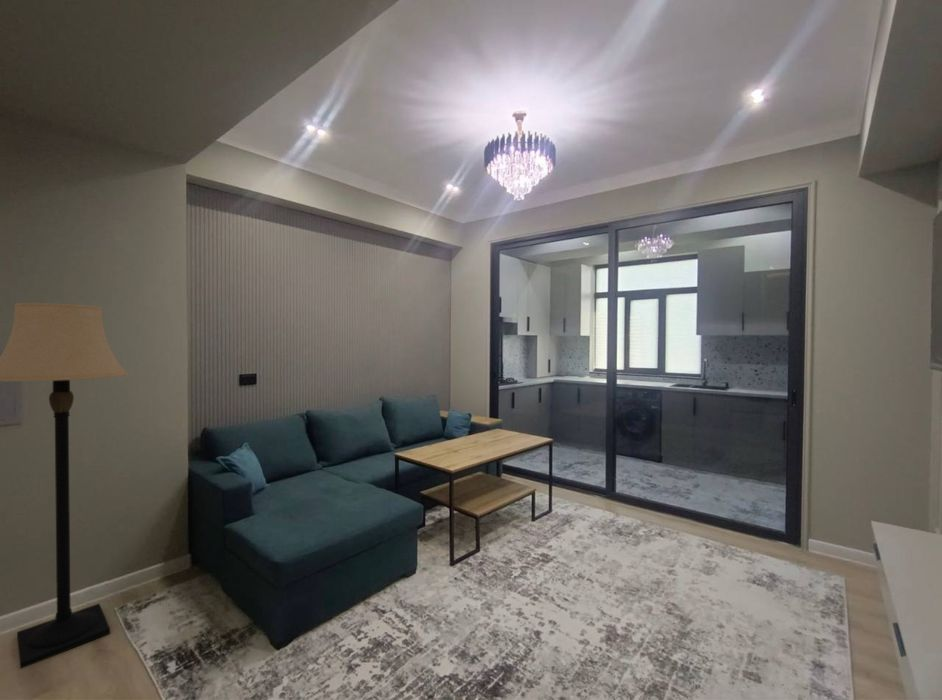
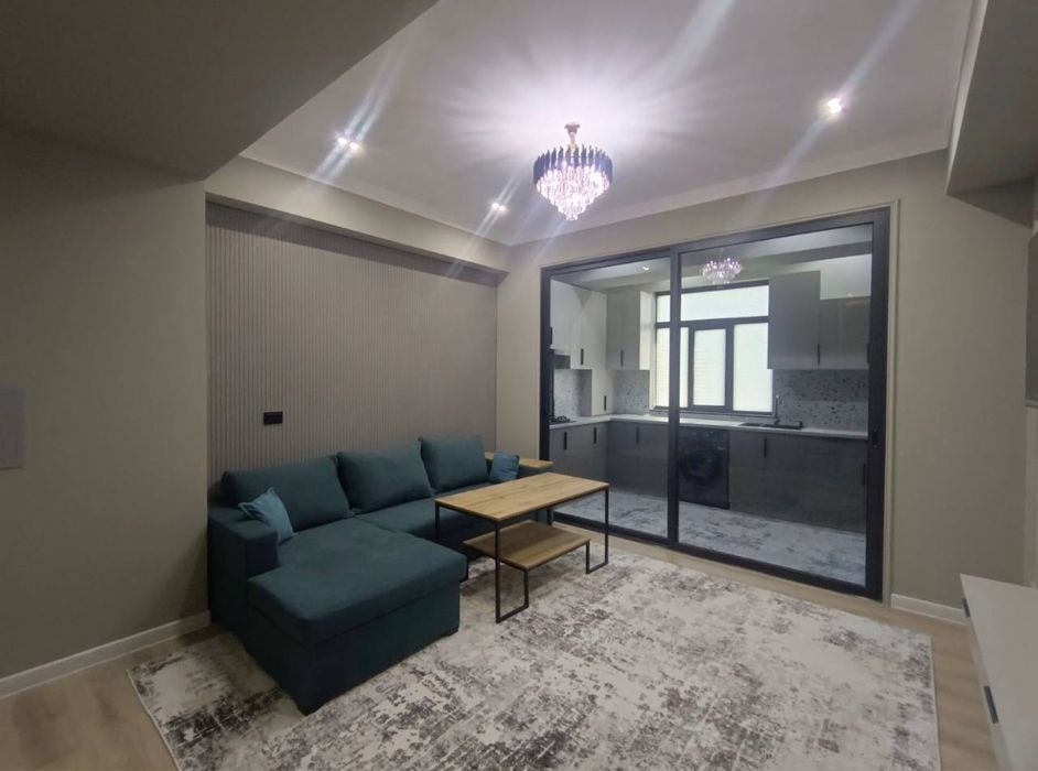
- lamp [0,302,130,670]
